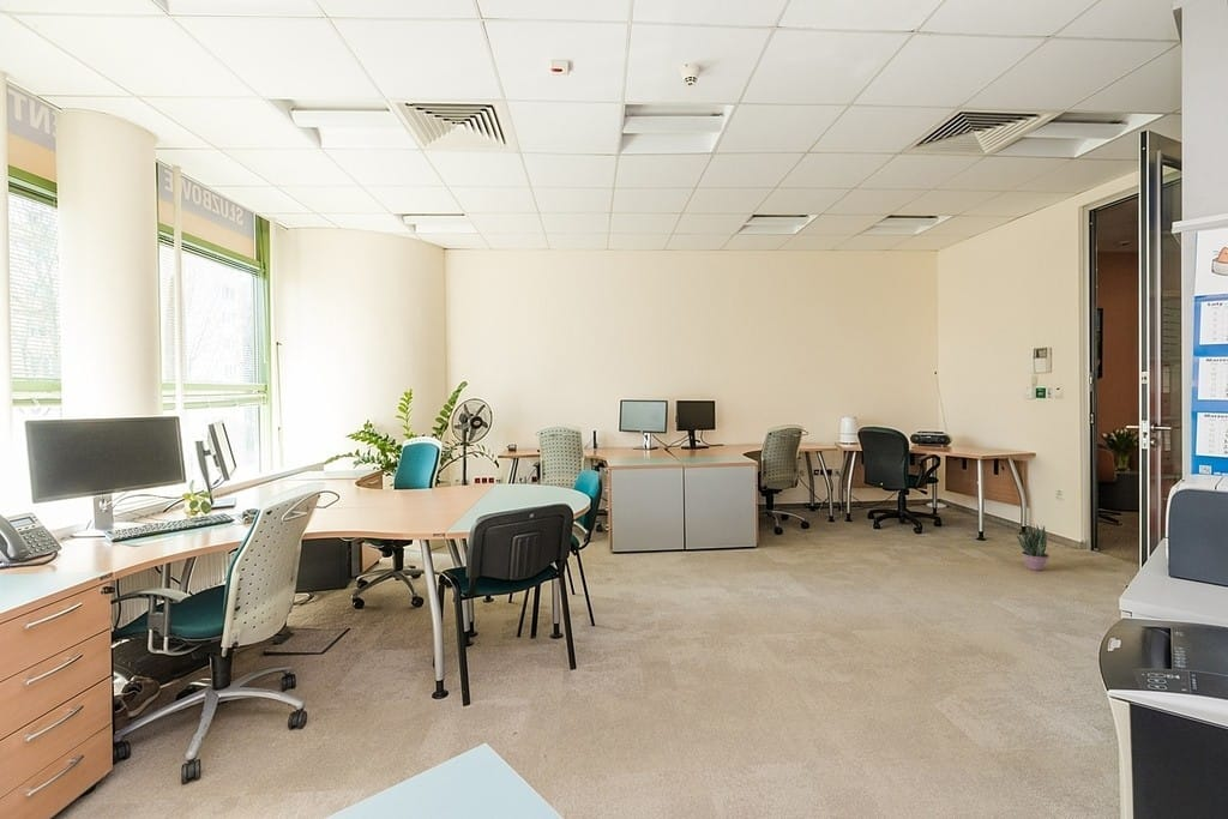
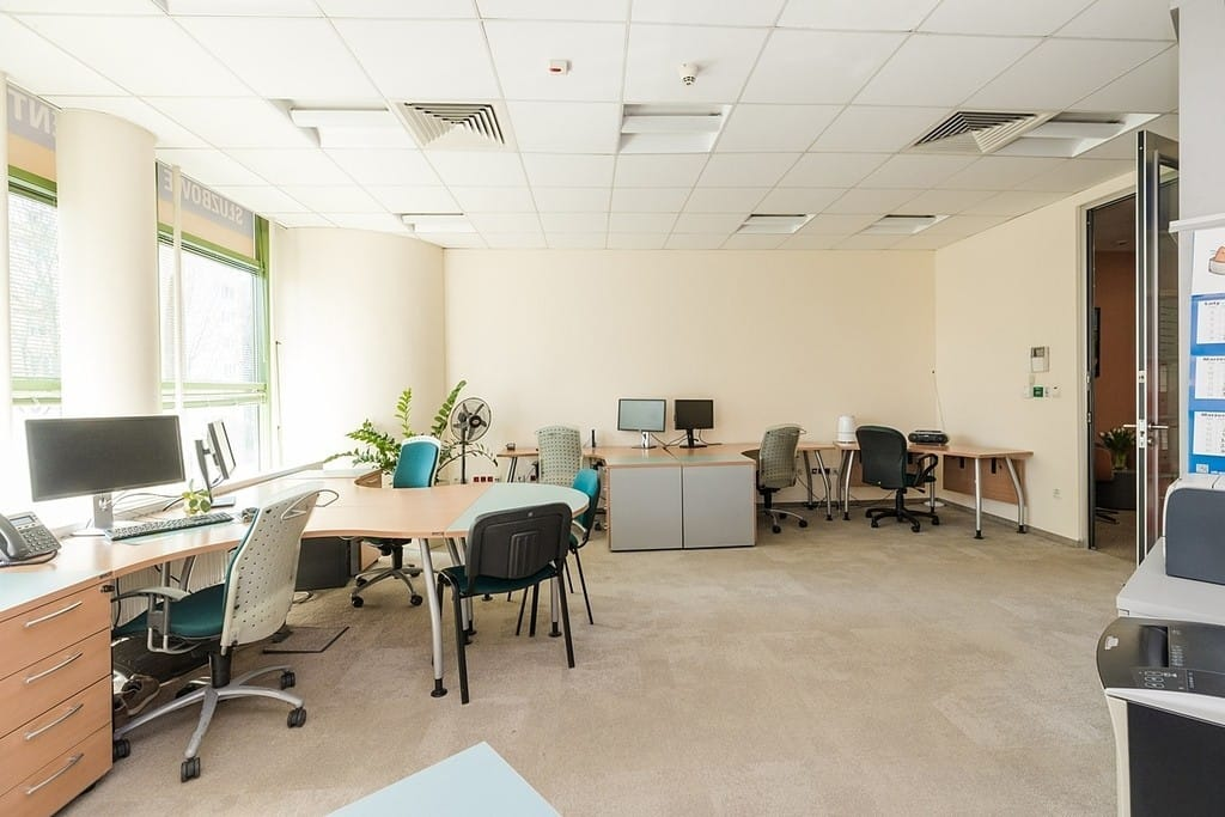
- potted plant [1016,524,1051,572]
